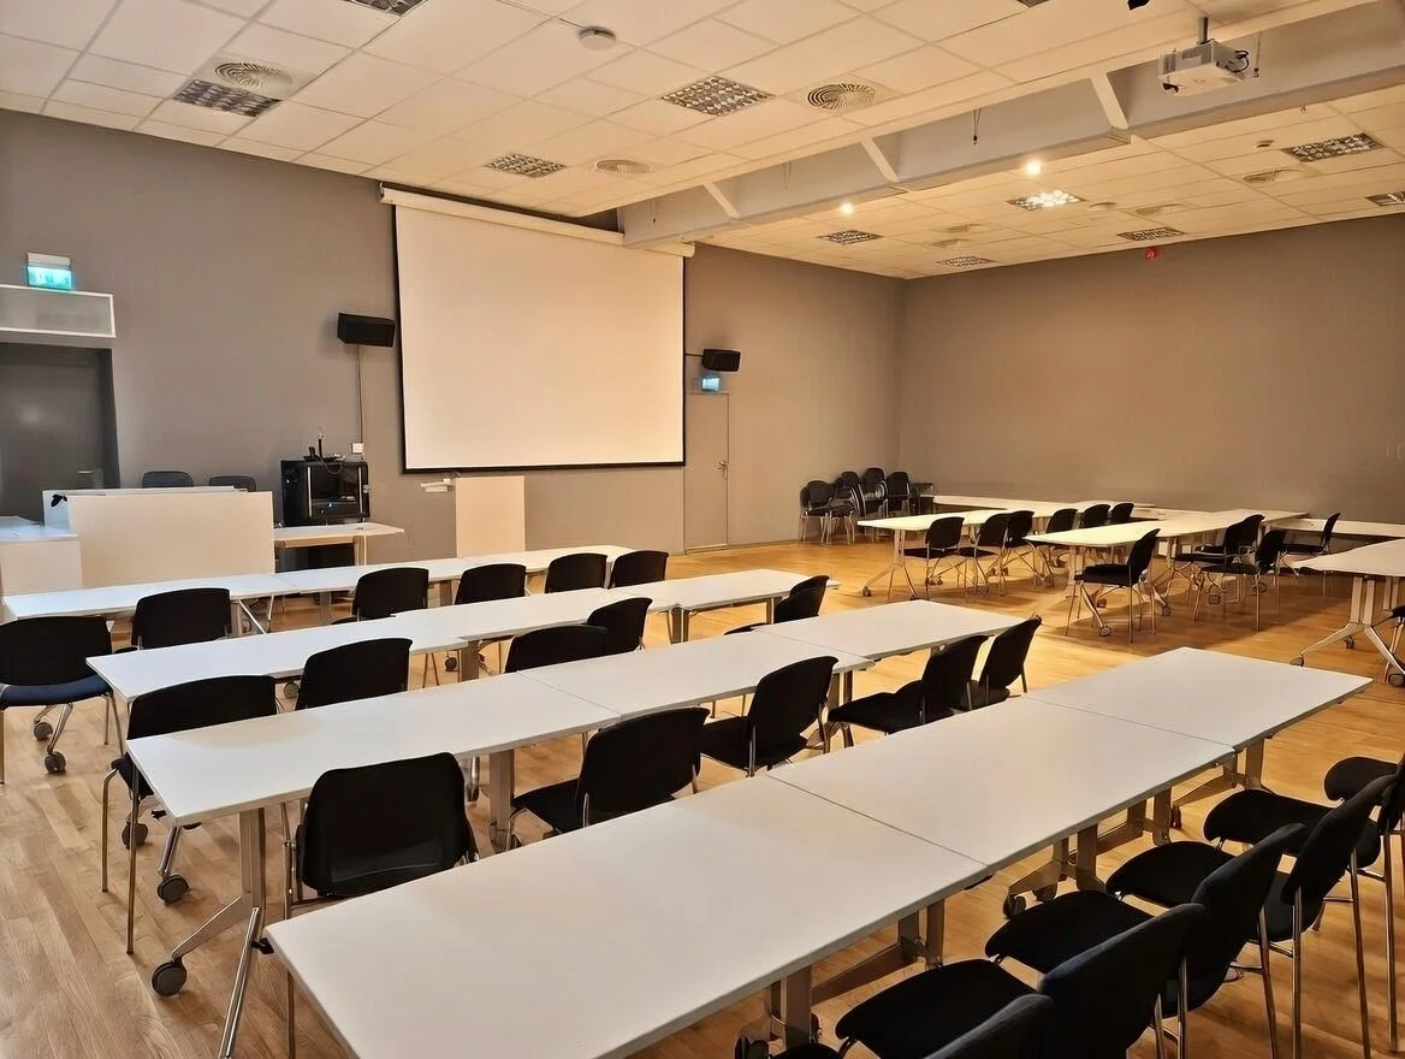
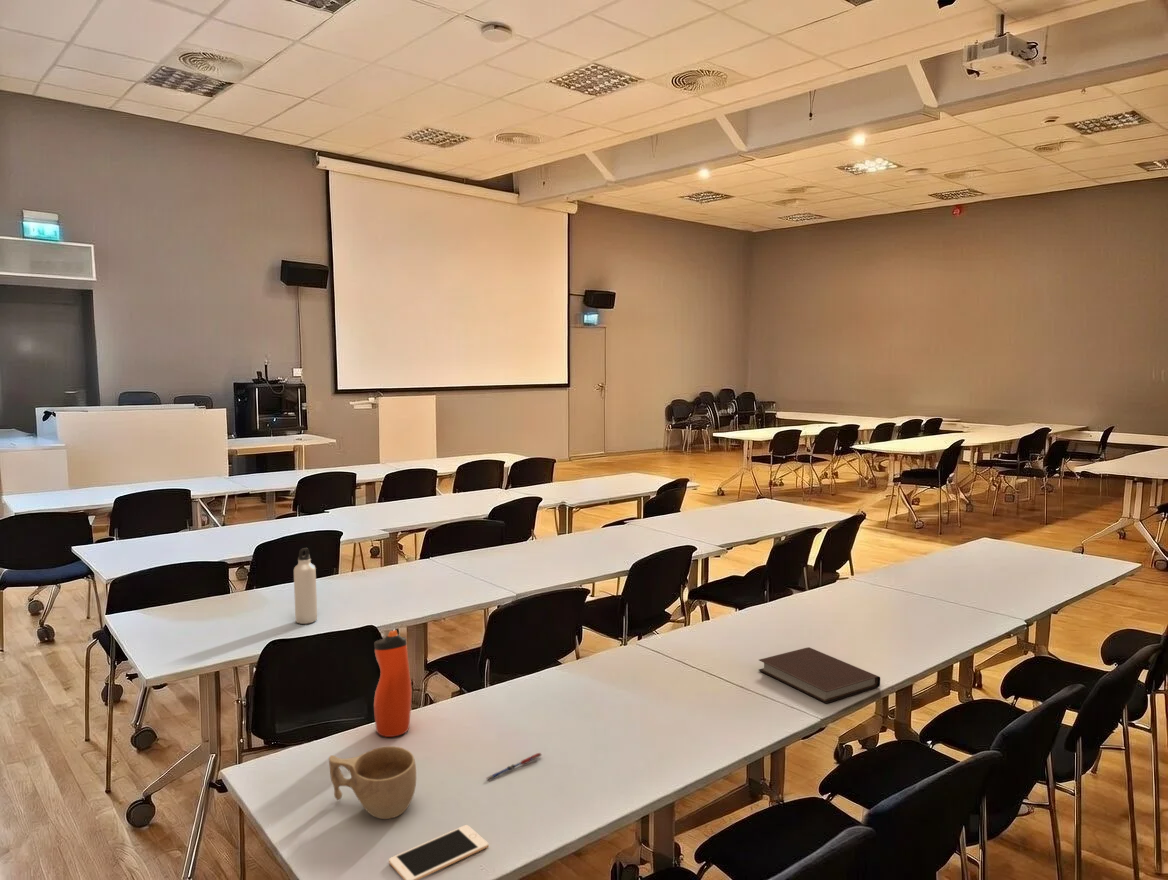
+ water bottle [373,629,413,738]
+ cup [328,745,417,820]
+ cell phone [388,824,489,880]
+ notebook [758,646,881,704]
+ pen [485,752,543,781]
+ water bottle [293,547,318,625]
